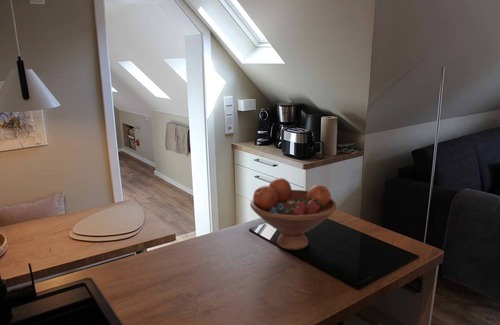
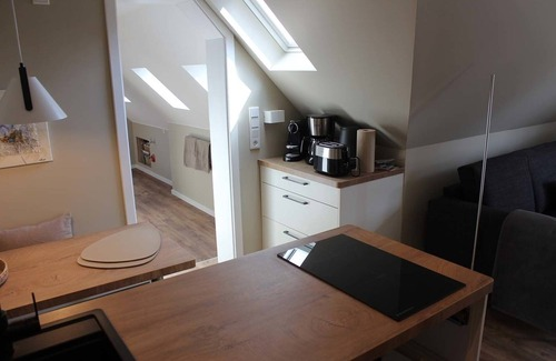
- fruit bowl [249,177,338,251]
